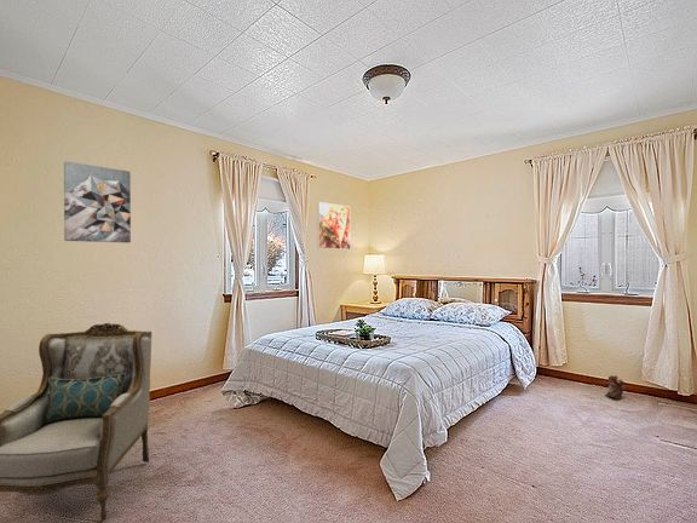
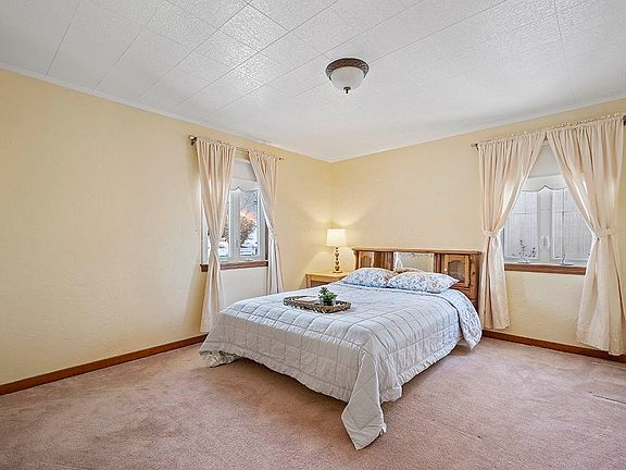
- armchair [0,322,152,521]
- wall art [63,160,132,243]
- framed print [317,201,351,251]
- plush toy [603,374,626,401]
